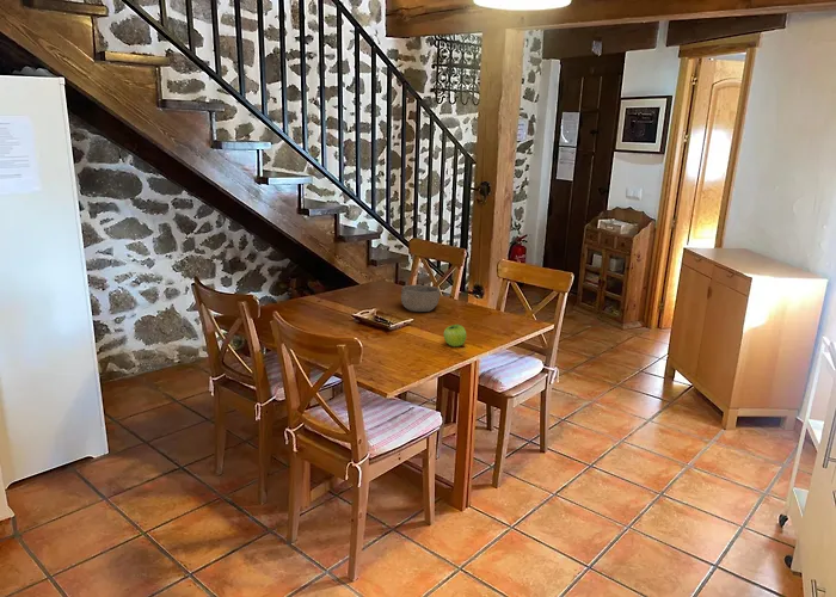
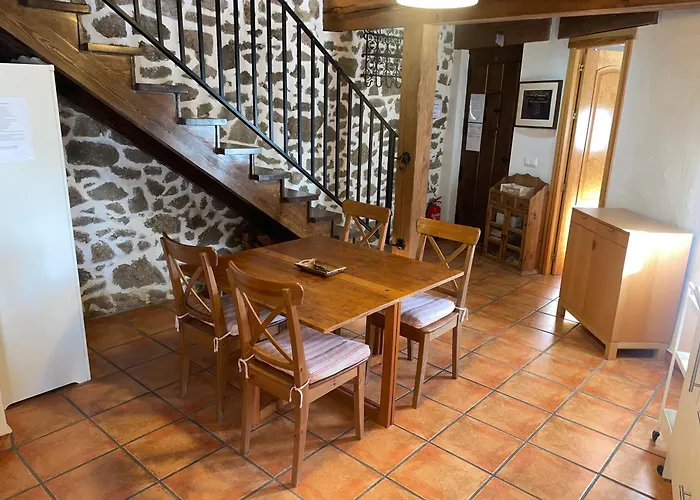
- bowl [400,284,441,313]
- fruit [443,324,467,347]
